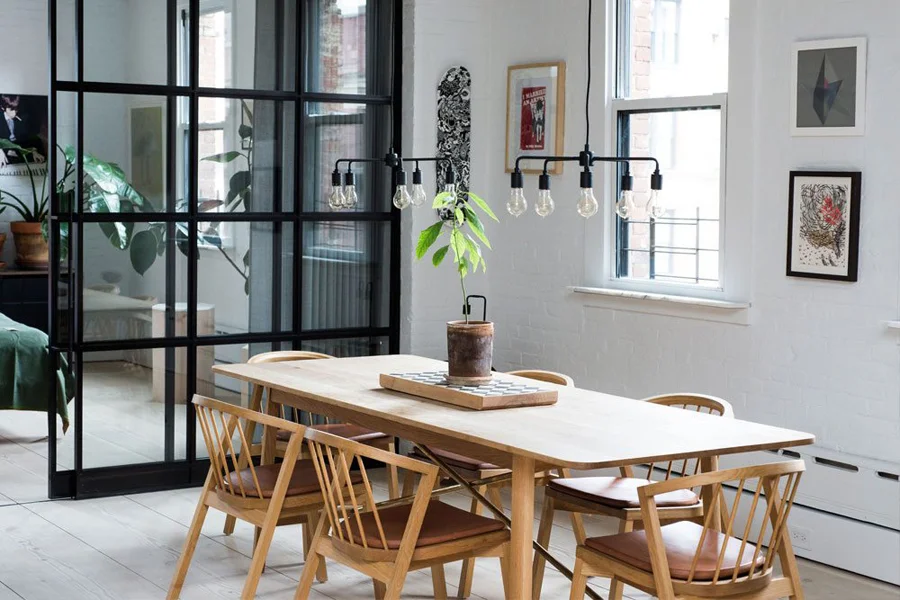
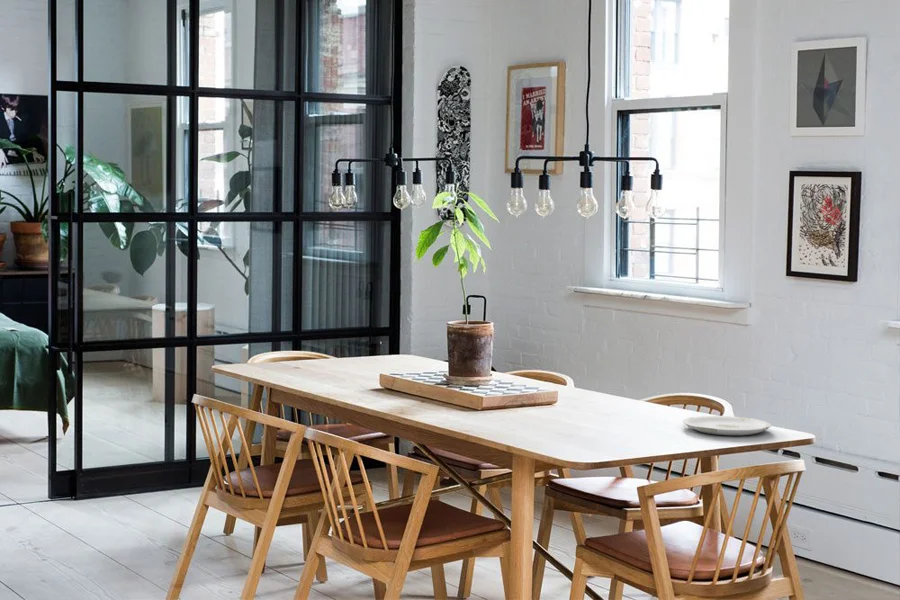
+ plate [682,415,773,436]
